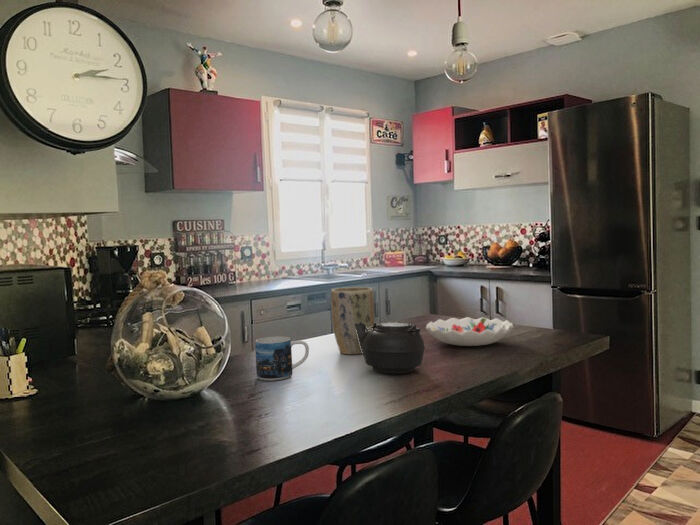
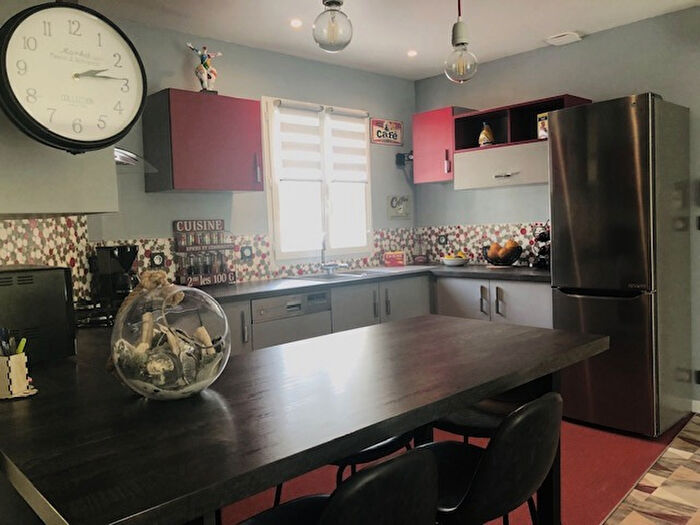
- mug [254,336,310,382]
- decorative bowl [425,316,514,347]
- teapot [353,321,426,375]
- plant pot [330,286,375,355]
